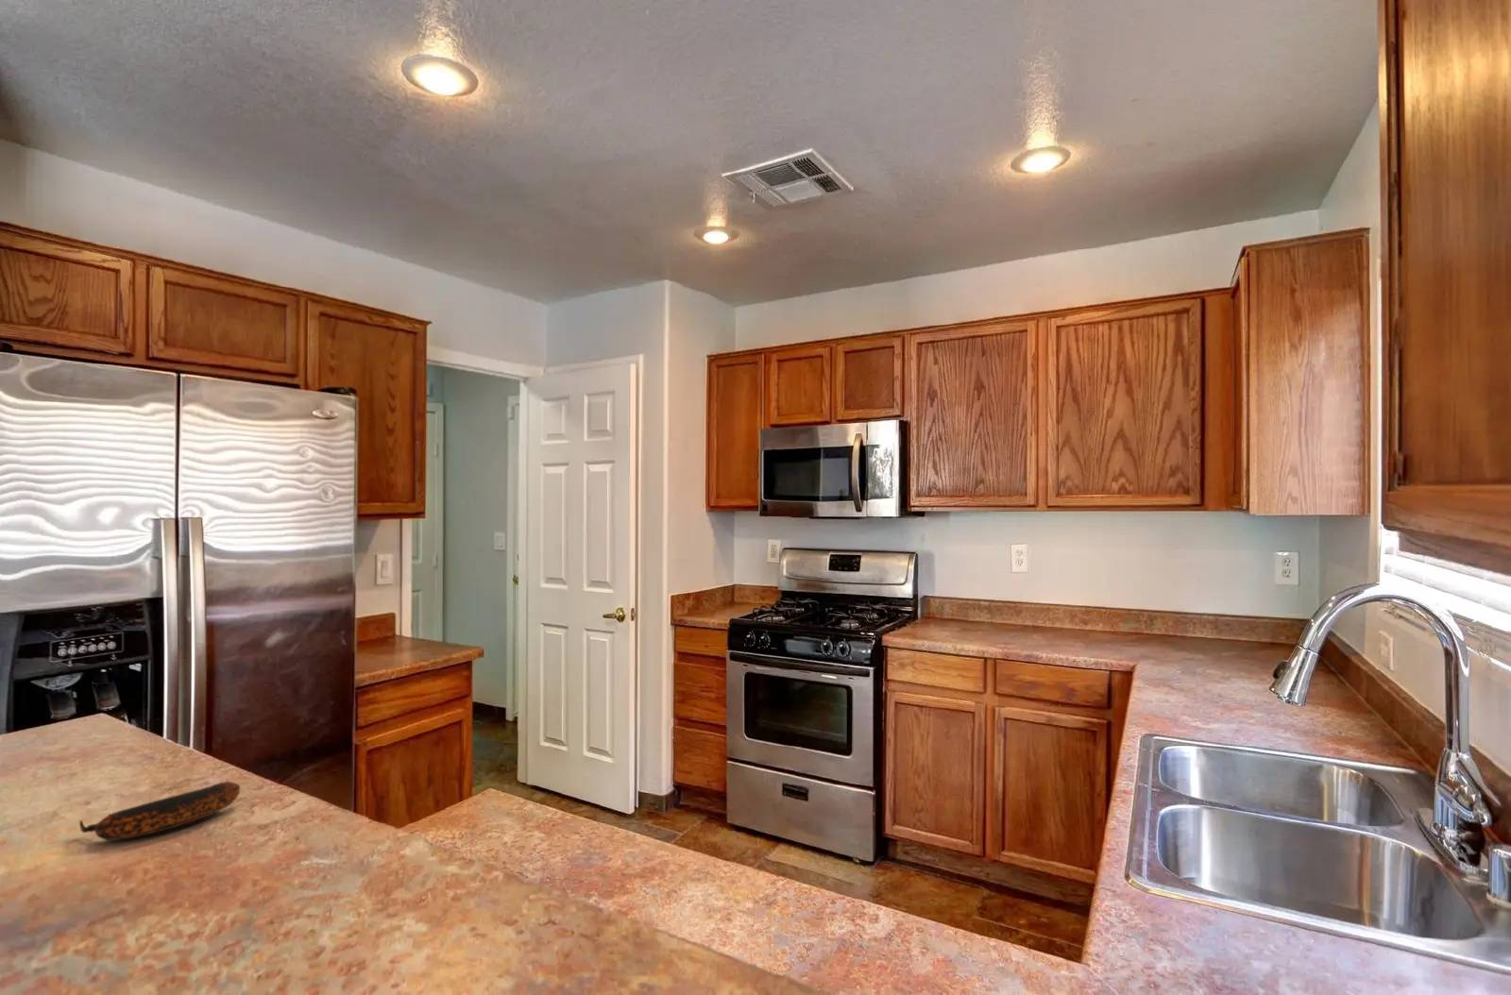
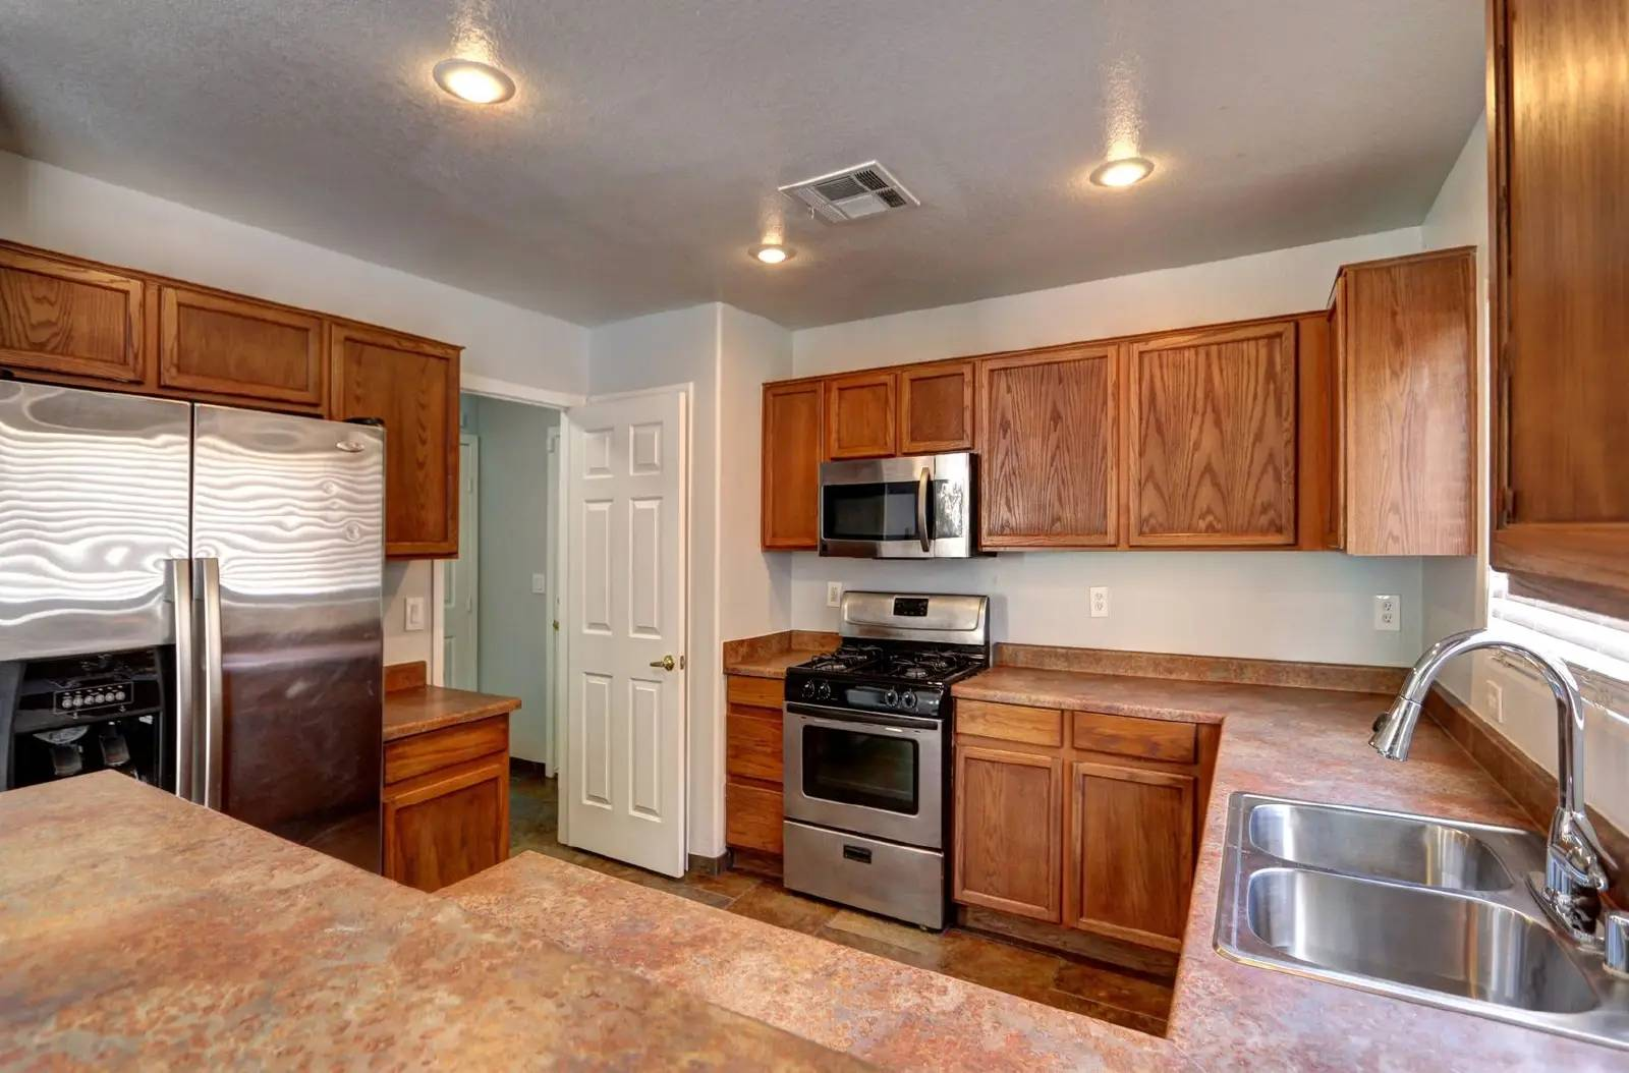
- banana [79,781,241,841]
